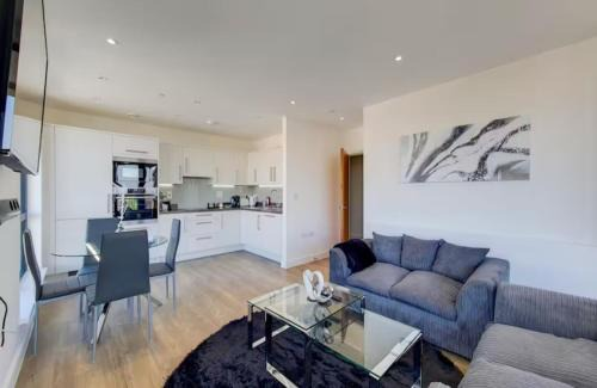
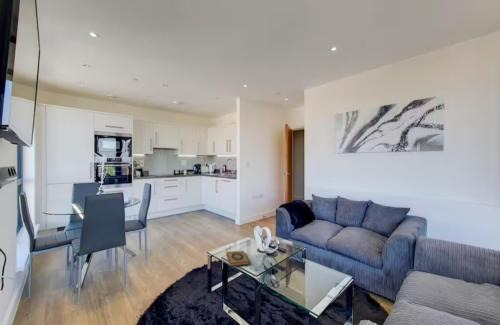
+ hardback book [226,250,250,267]
